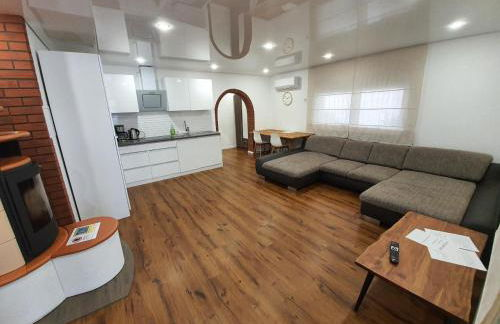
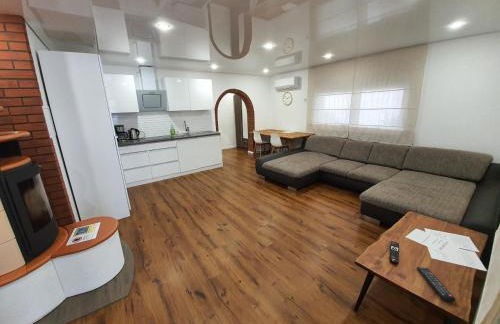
+ remote control [416,266,456,303]
